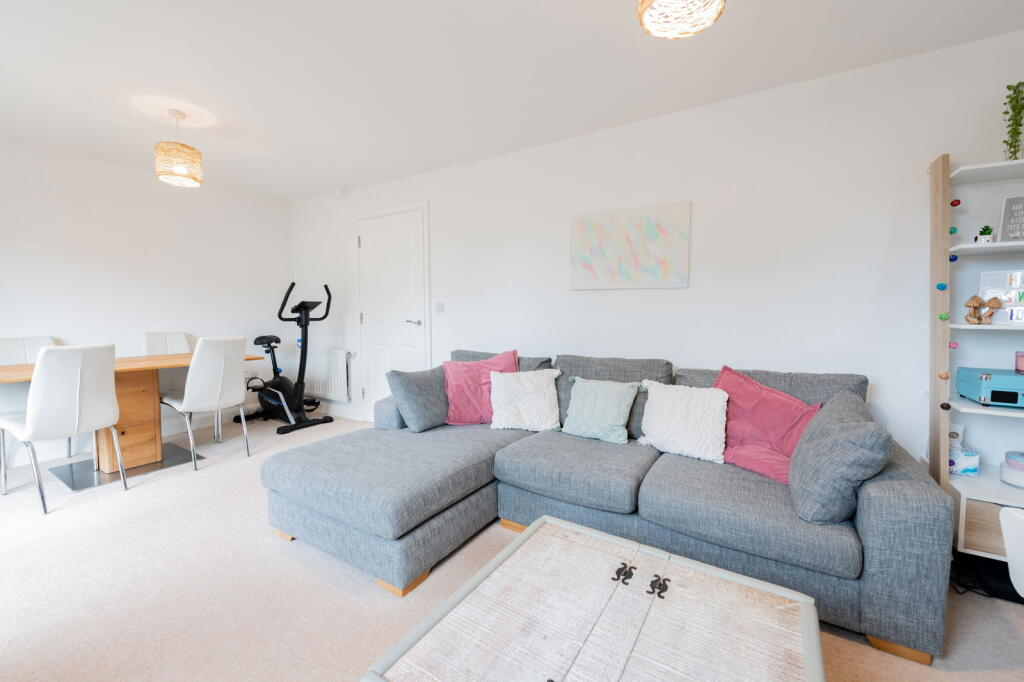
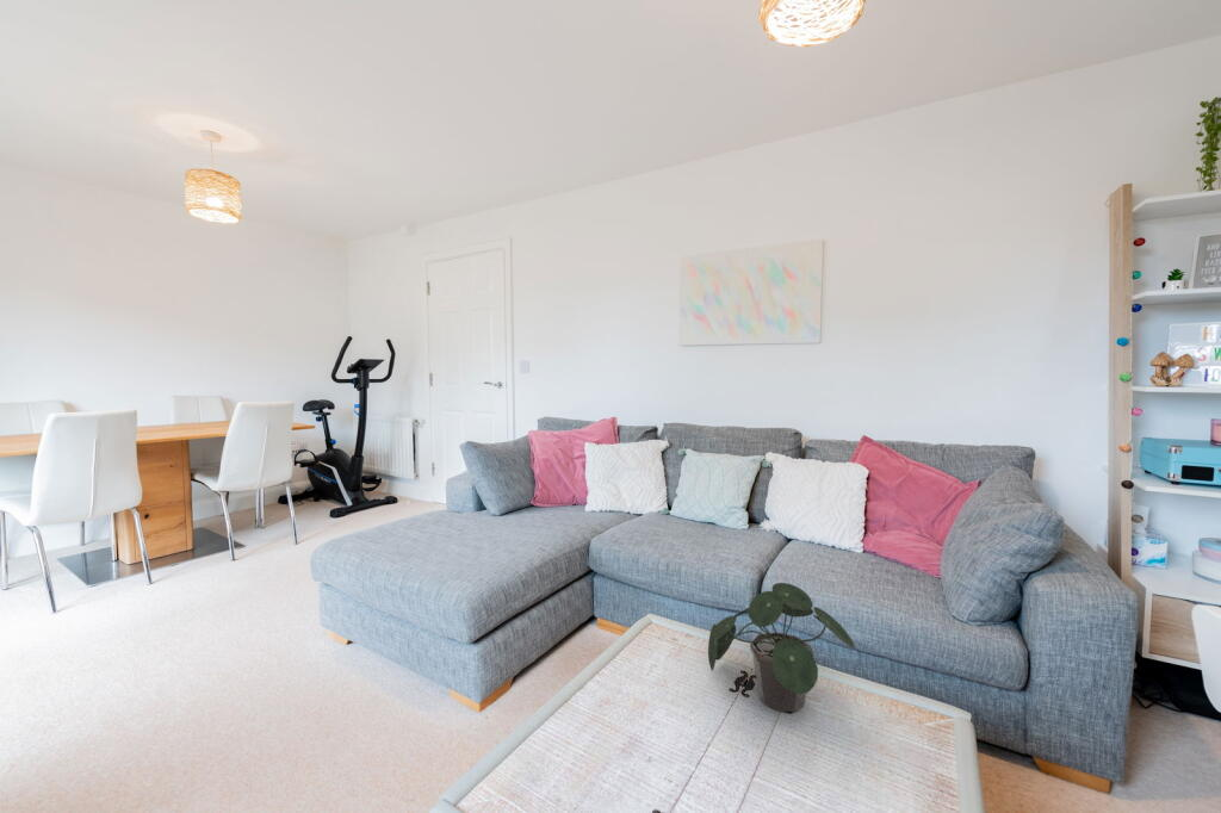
+ potted plant [707,582,856,713]
